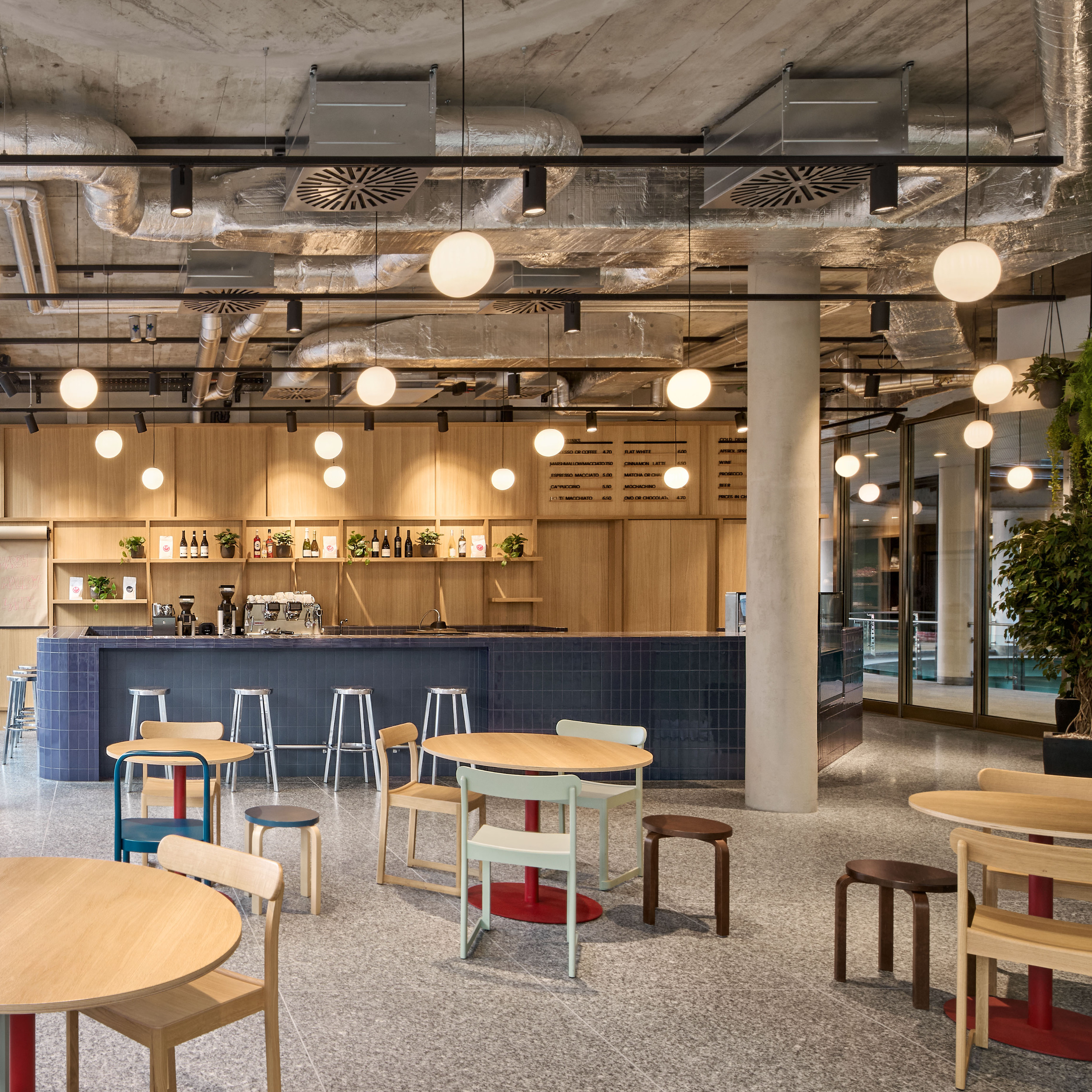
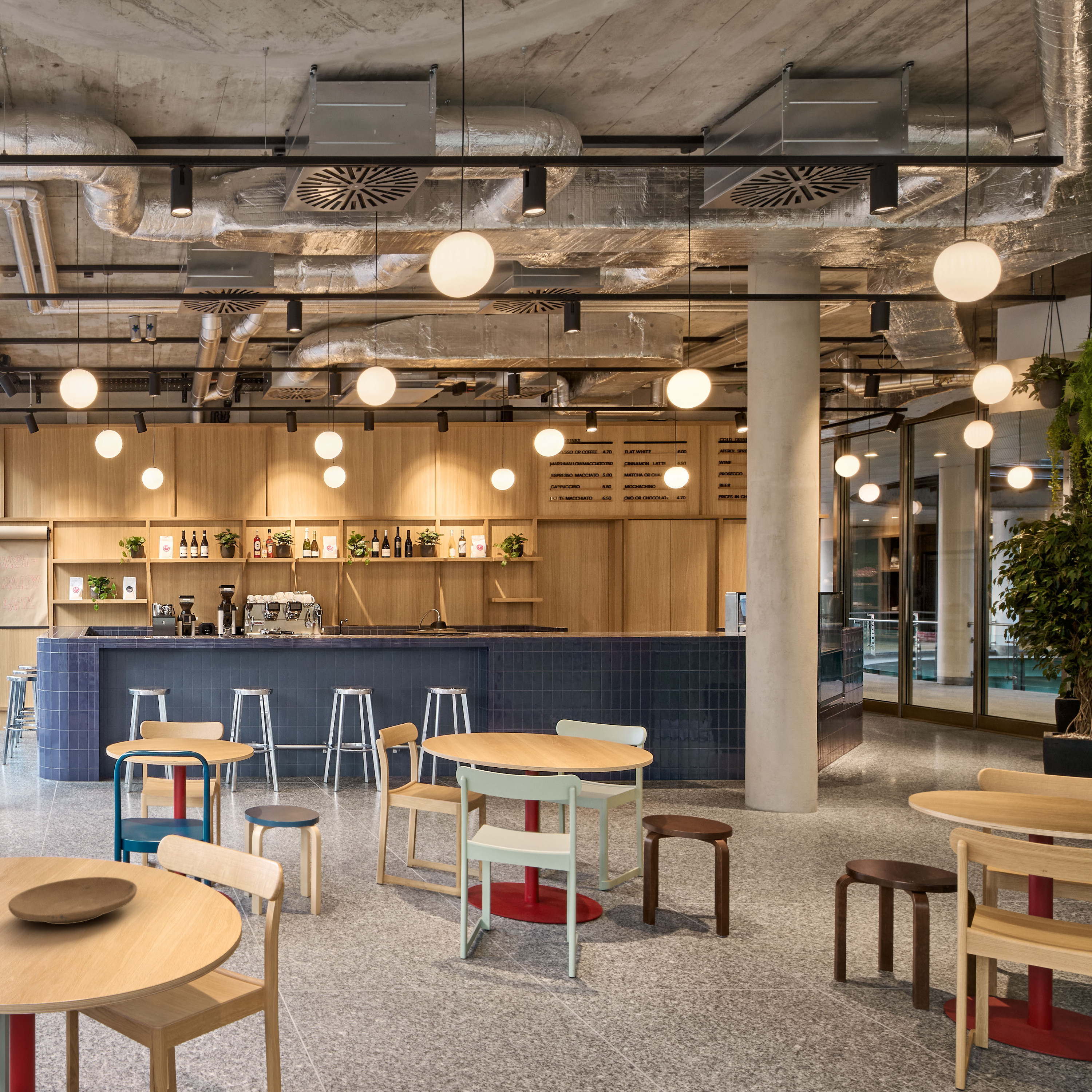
+ plate [8,877,138,925]
